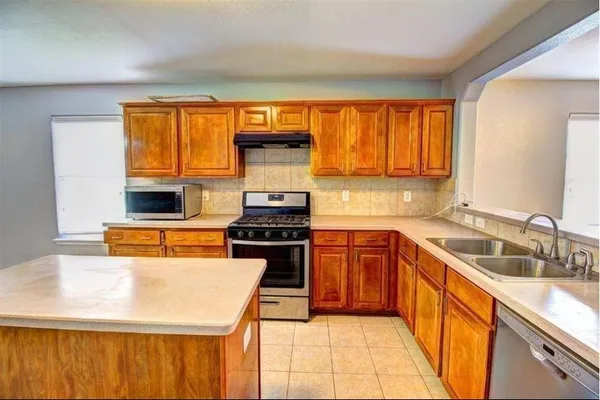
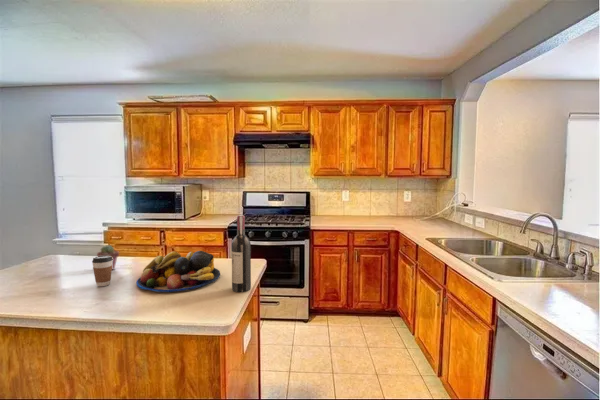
+ coffee cup [91,256,113,287]
+ potted succulent [96,244,120,271]
+ wine bottle [231,214,252,293]
+ fruit bowl [135,250,221,293]
